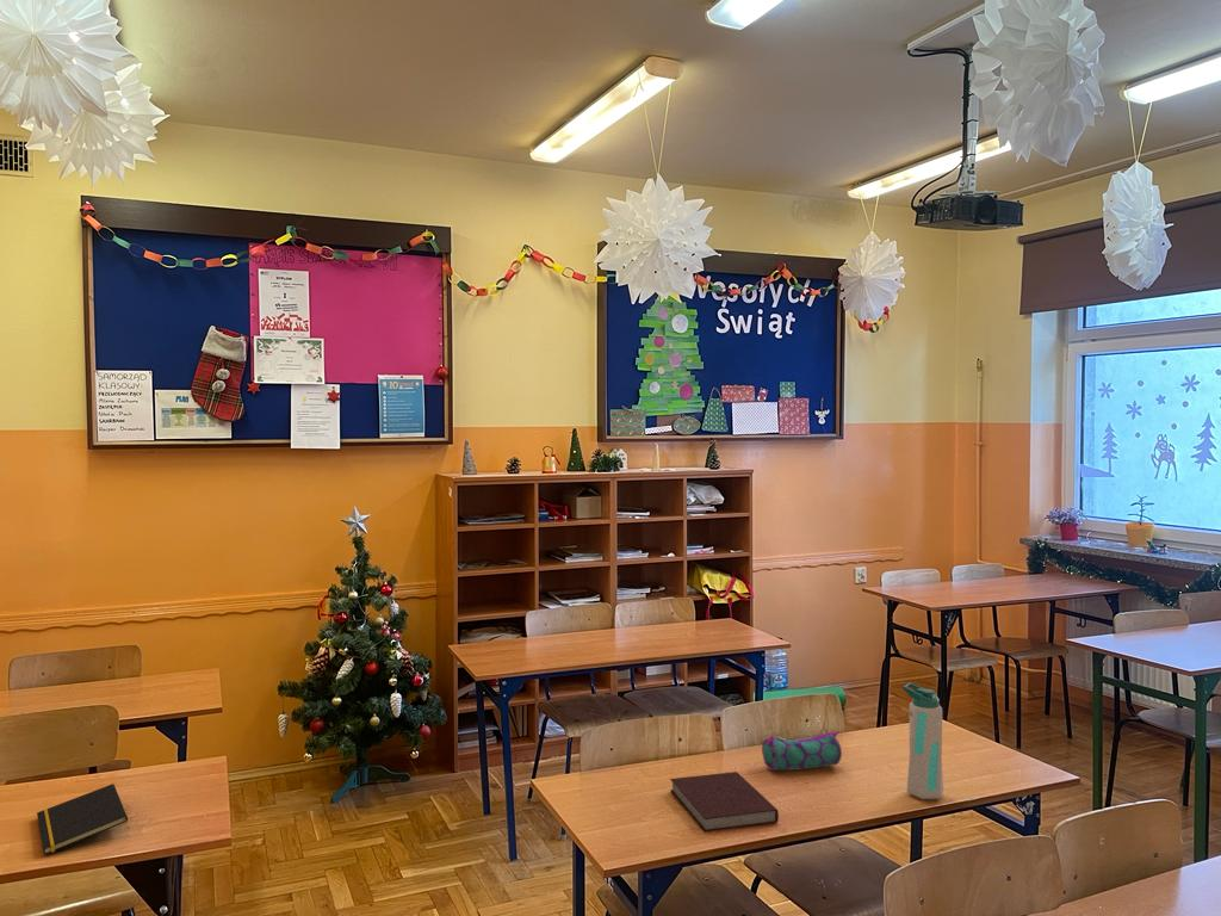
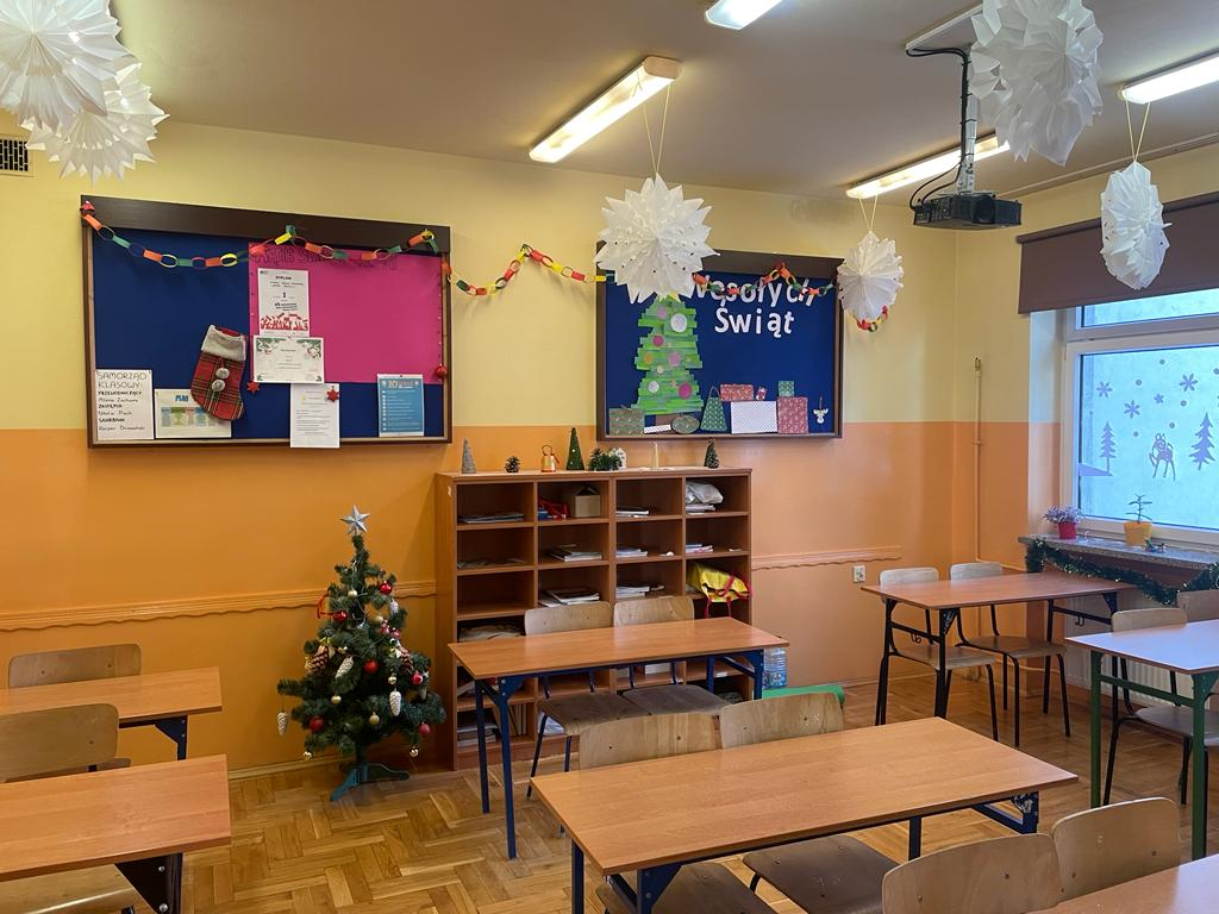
- pencil case [761,730,843,772]
- notebook [669,770,780,833]
- notepad [36,782,129,856]
- water bottle [901,682,944,800]
